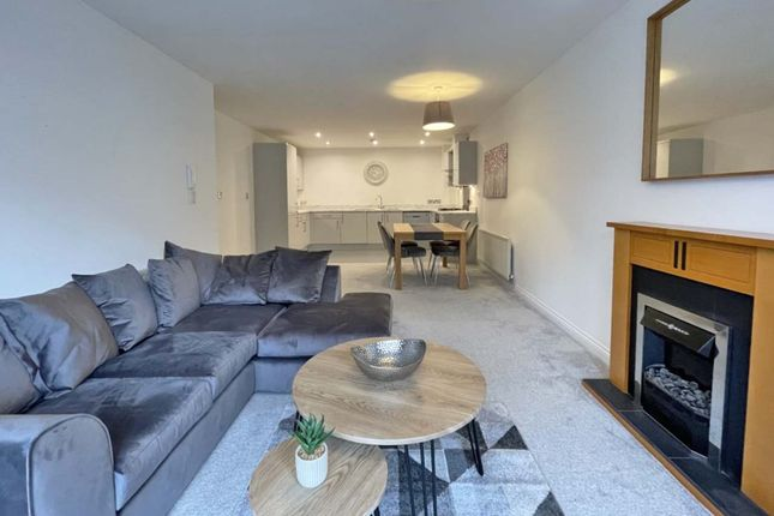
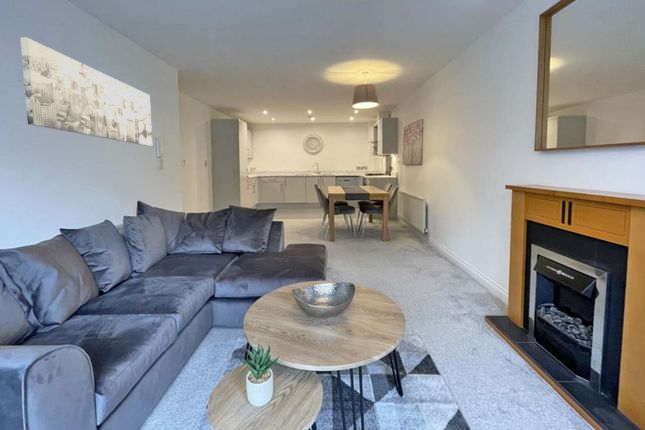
+ wall art [20,37,153,147]
